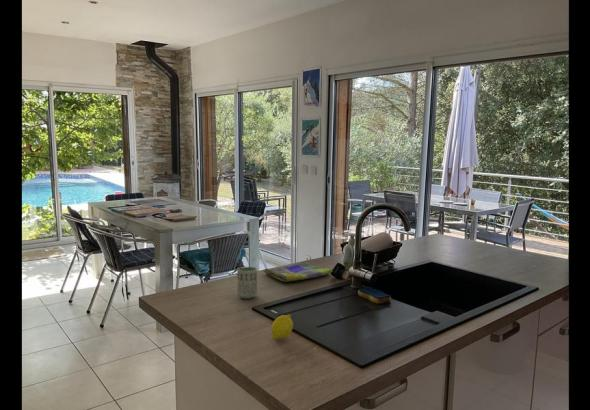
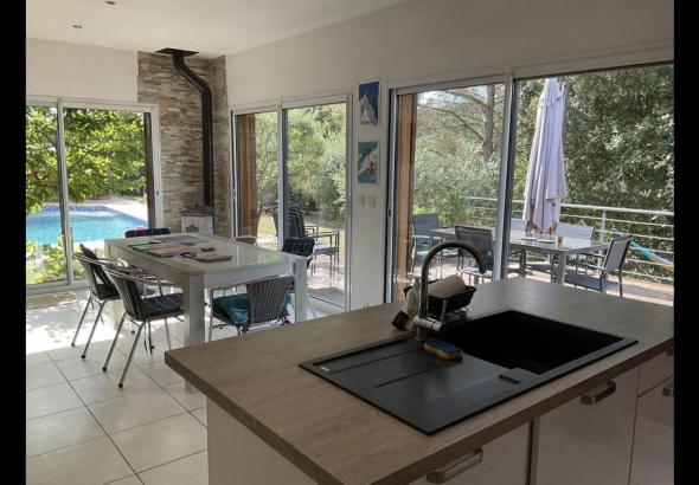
- dish towel [262,262,333,283]
- fruit [271,314,294,340]
- cup [236,266,258,299]
